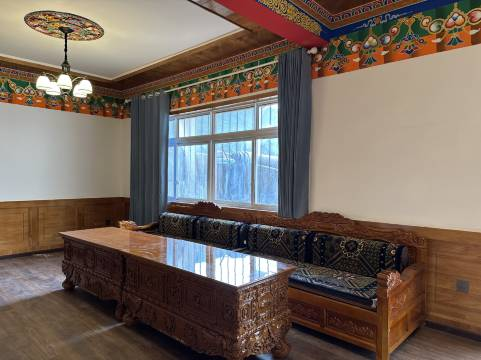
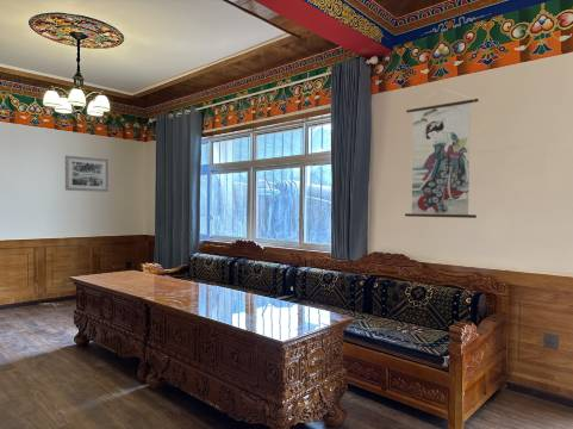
+ wall scroll [404,88,480,219]
+ wall art [64,155,110,193]
